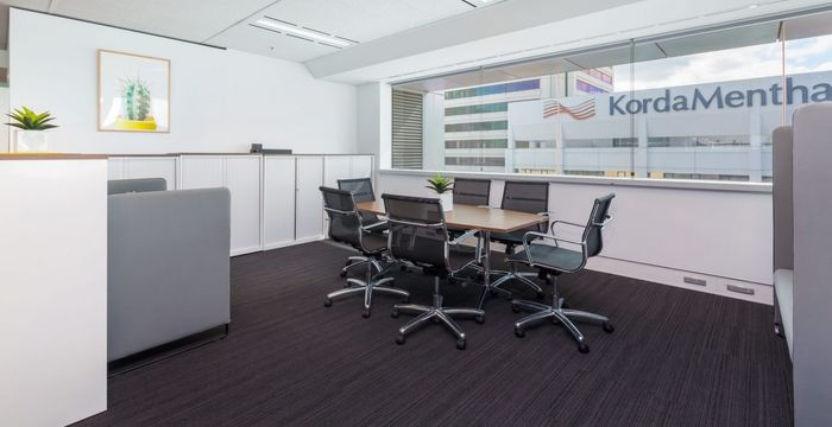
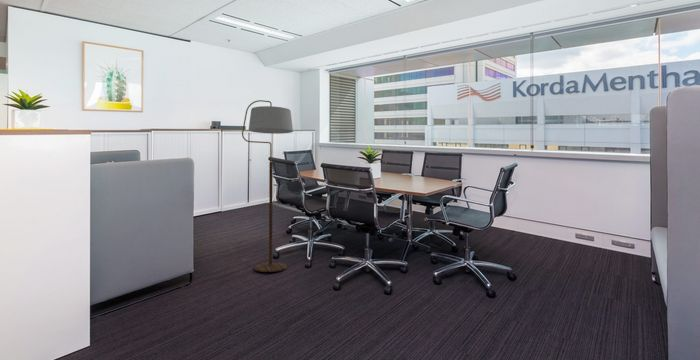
+ floor lamp [241,99,294,273]
